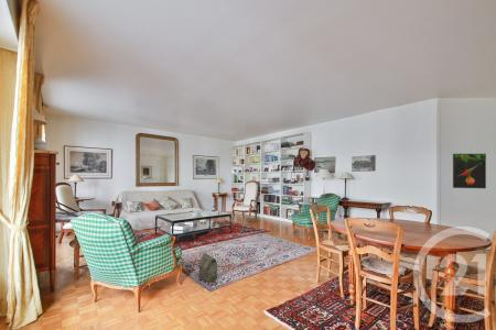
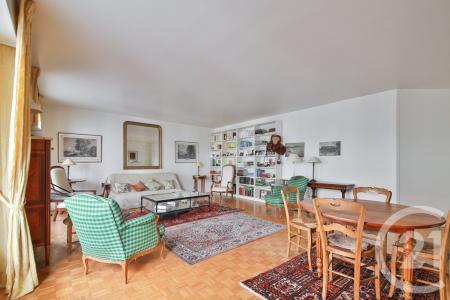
- bag [197,252,218,284]
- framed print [452,153,487,189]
